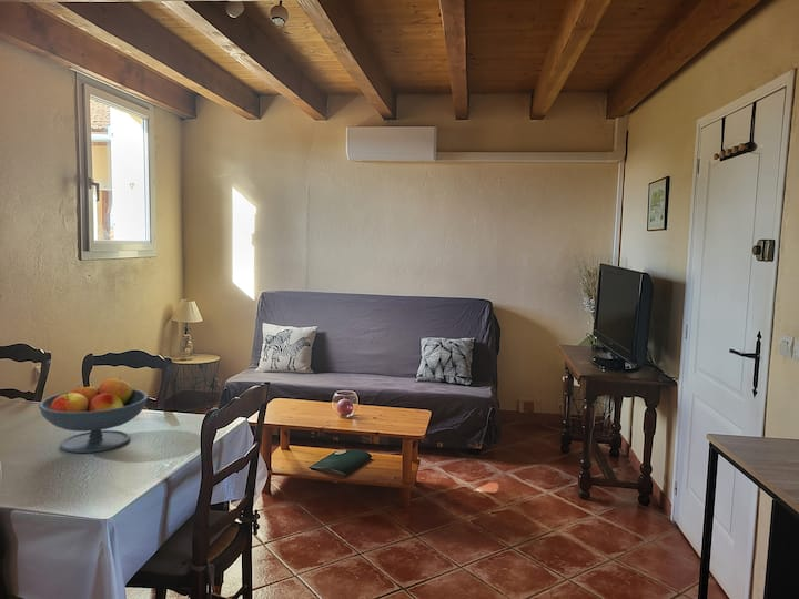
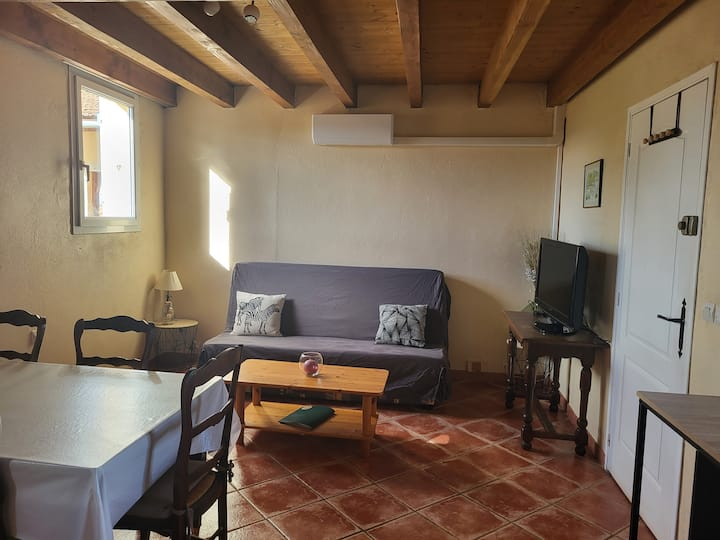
- fruit bowl [38,375,150,454]
